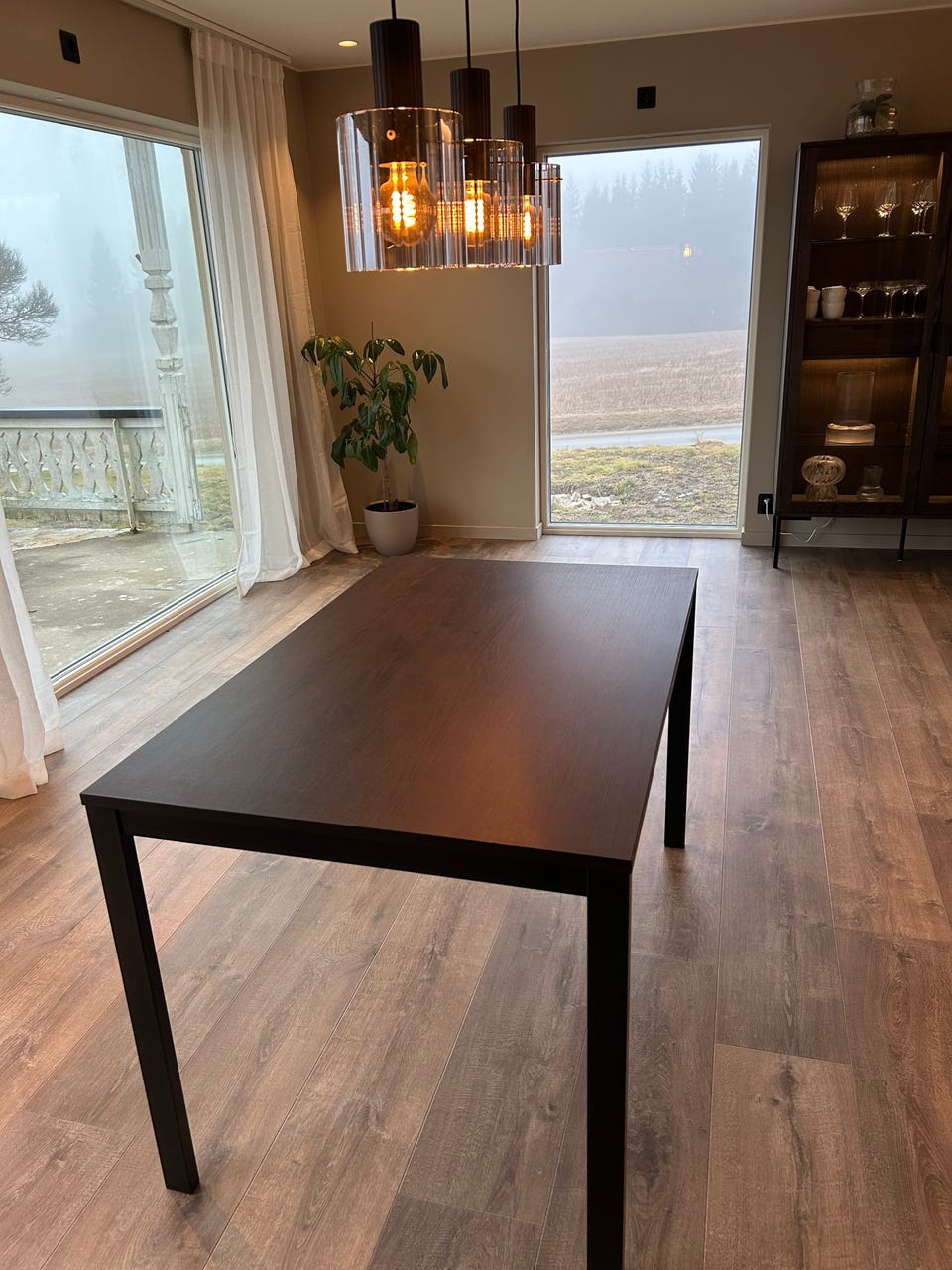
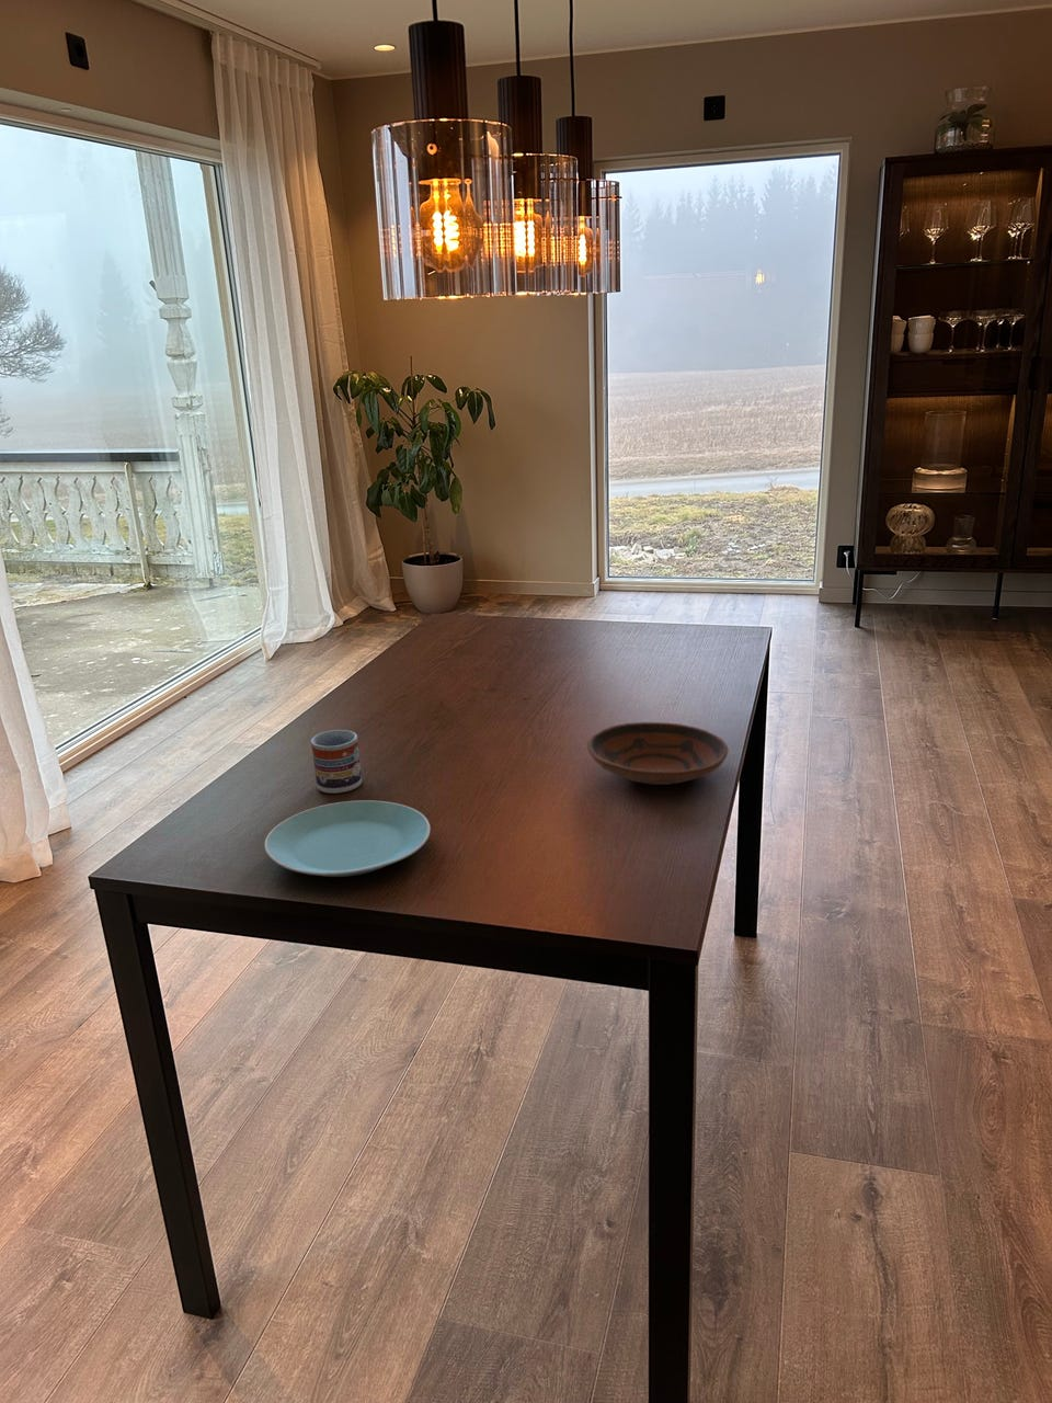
+ bowl [587,721,728,785]
+ cup [309,729,362,794]
+ plate [263,799,432,878]
